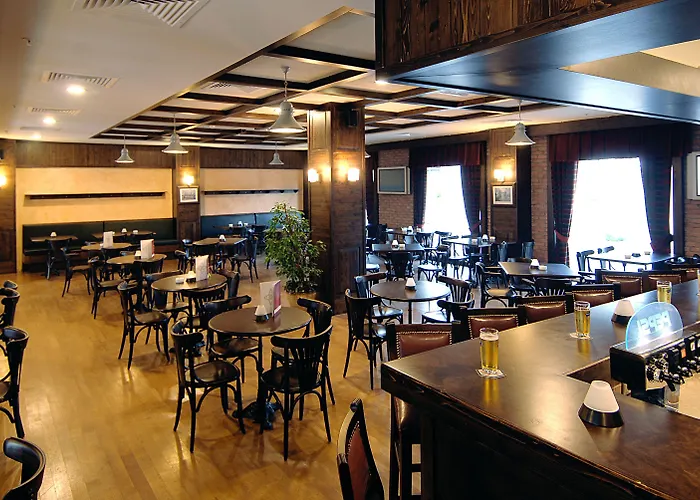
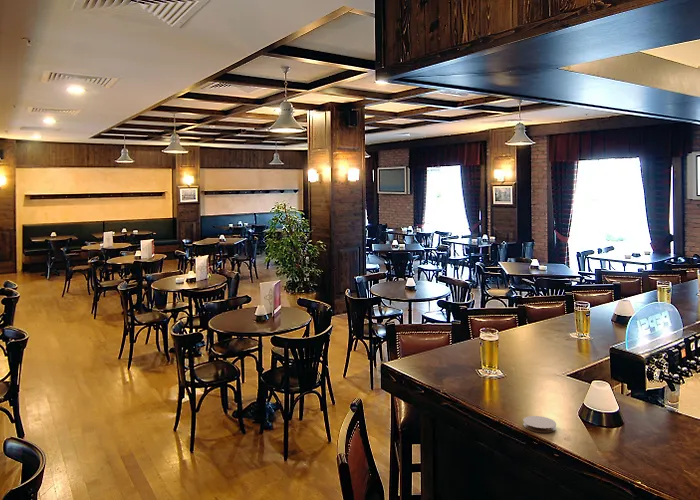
+ coaster [522,415,557,433]
